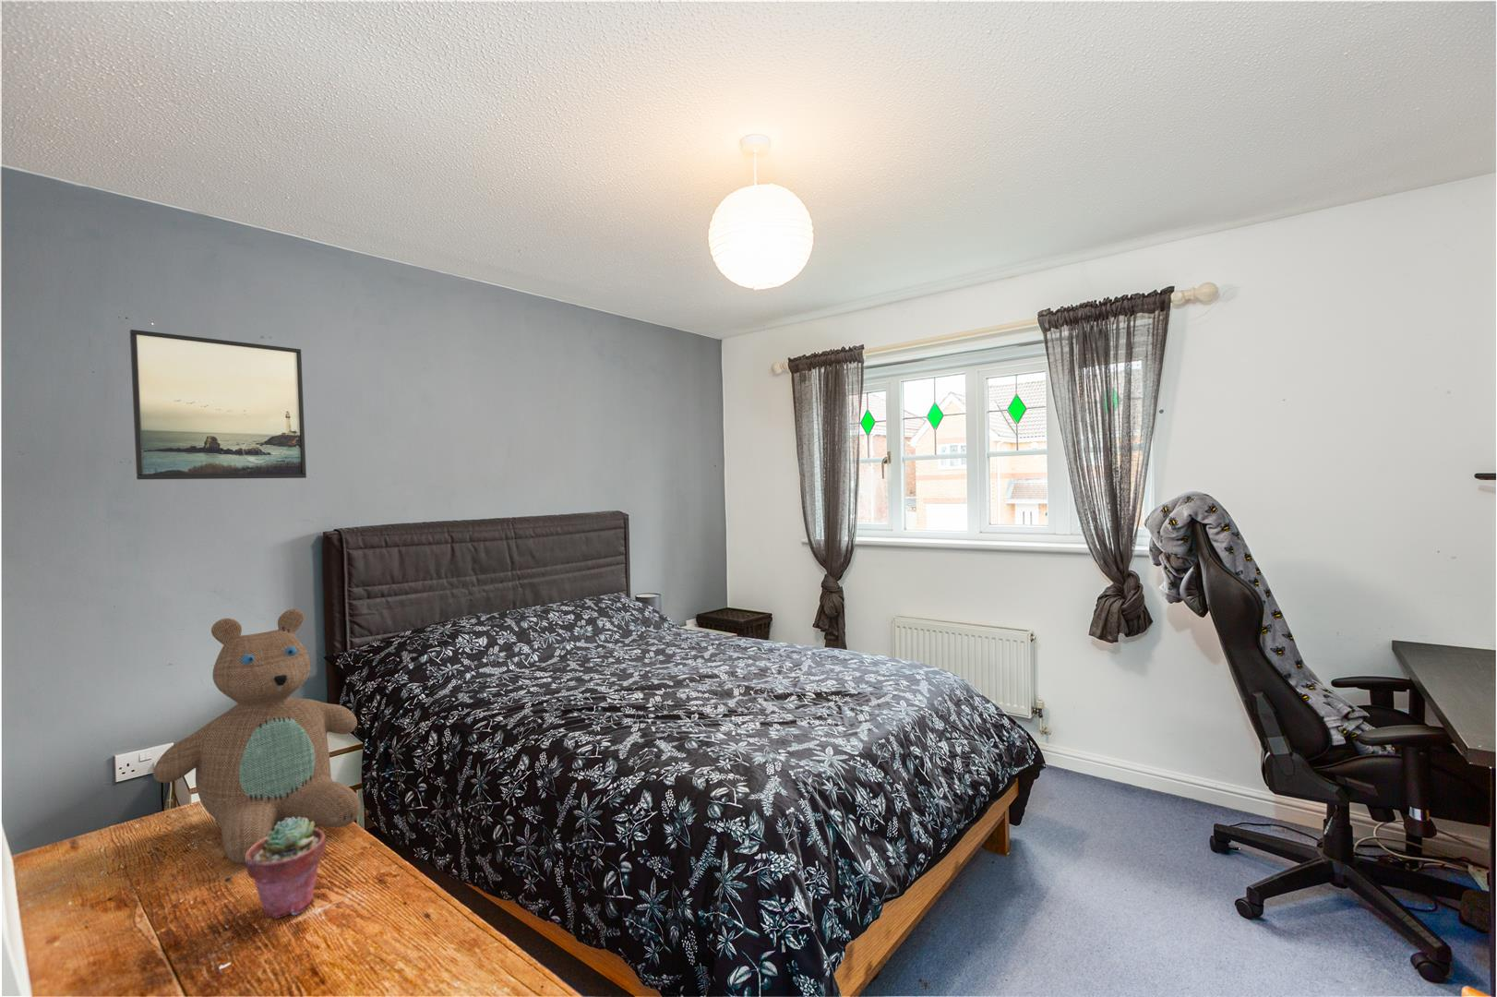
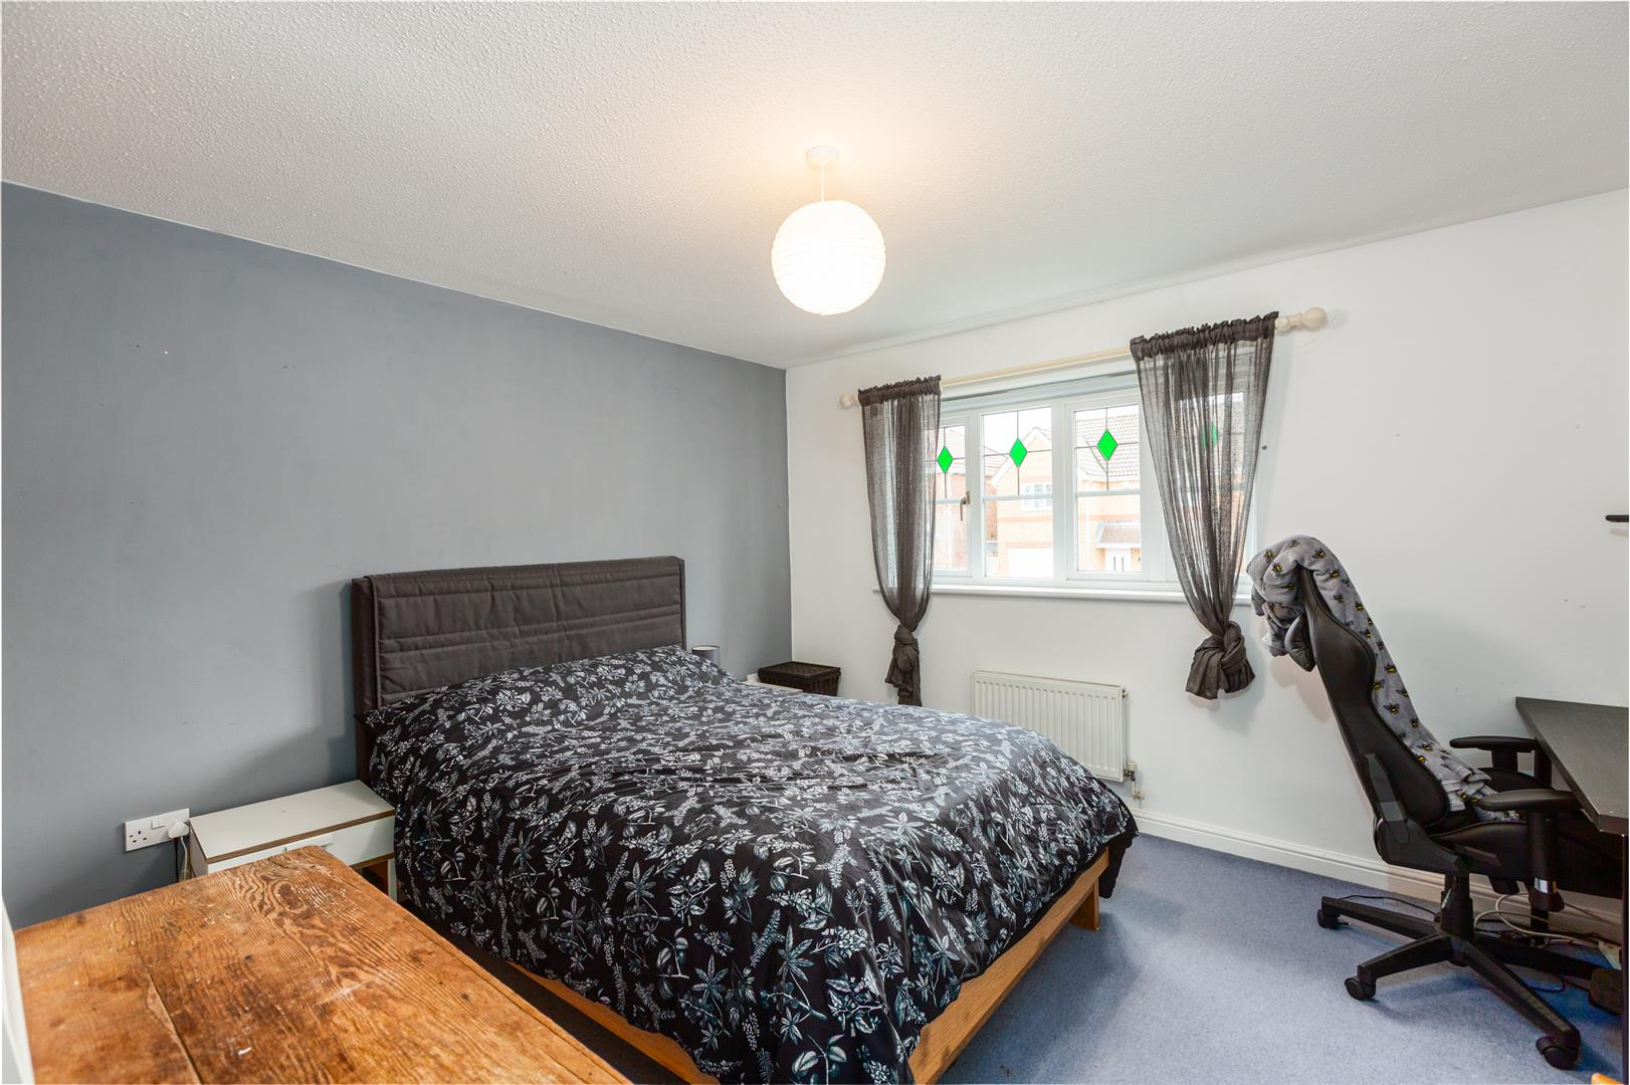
- potted succulent [245,817,327,919]
- teddy bear [152,609,361,865]
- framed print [129,328,307,480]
